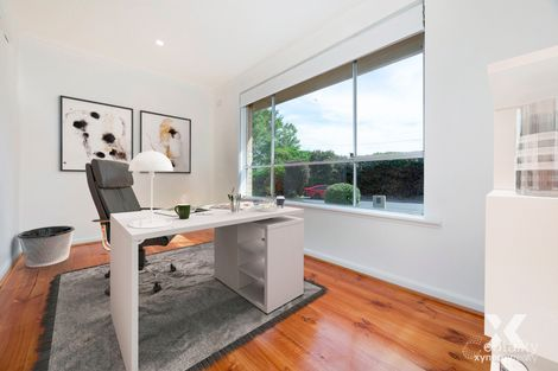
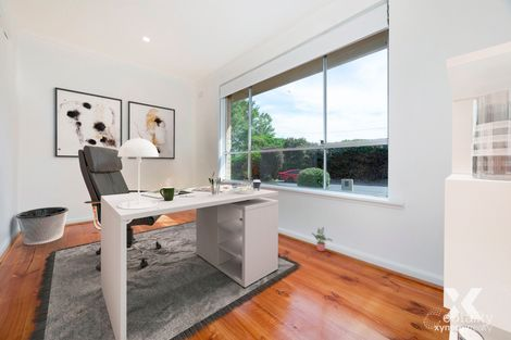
+ potted plant [311,226,334,252]
